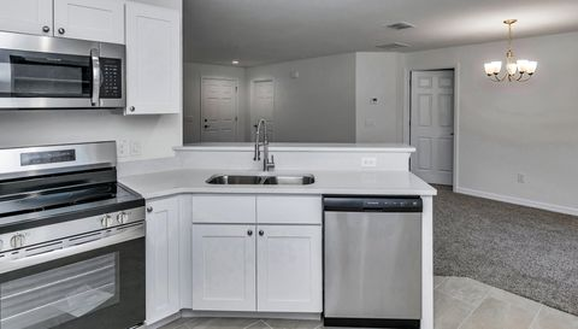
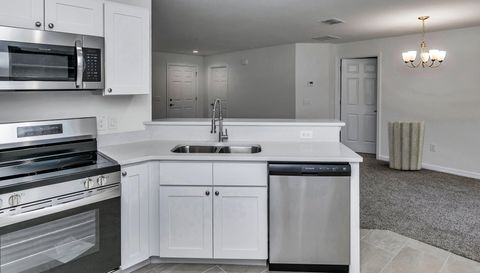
+ trash can [387,120,427,171]
